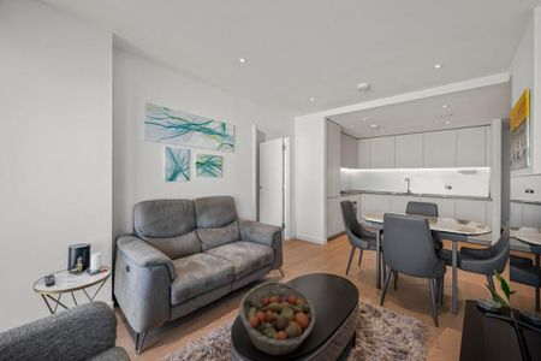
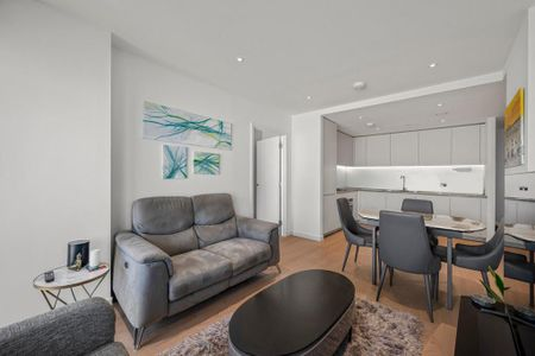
- fruit basket [238,280,317,357]
